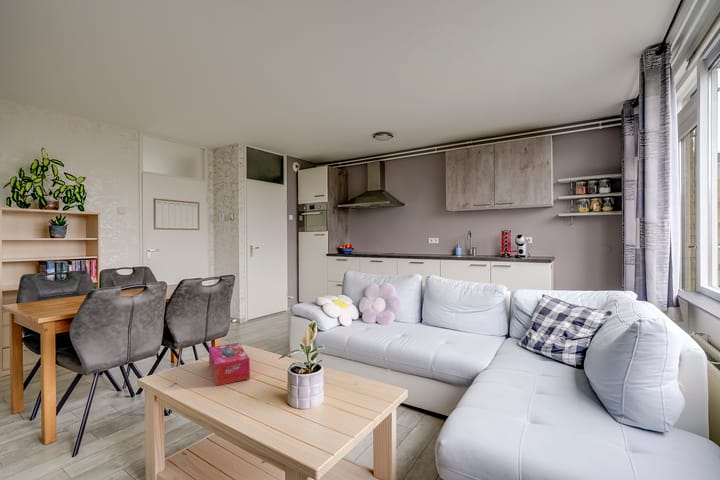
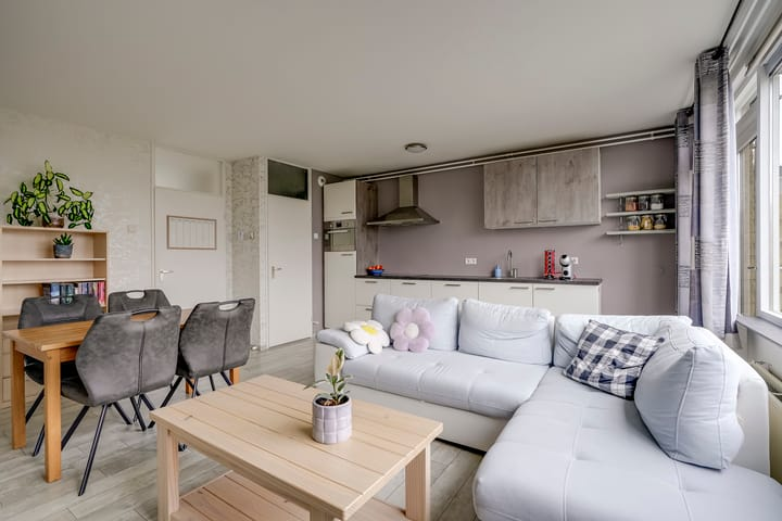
- tissue box [208,342,251,387]
